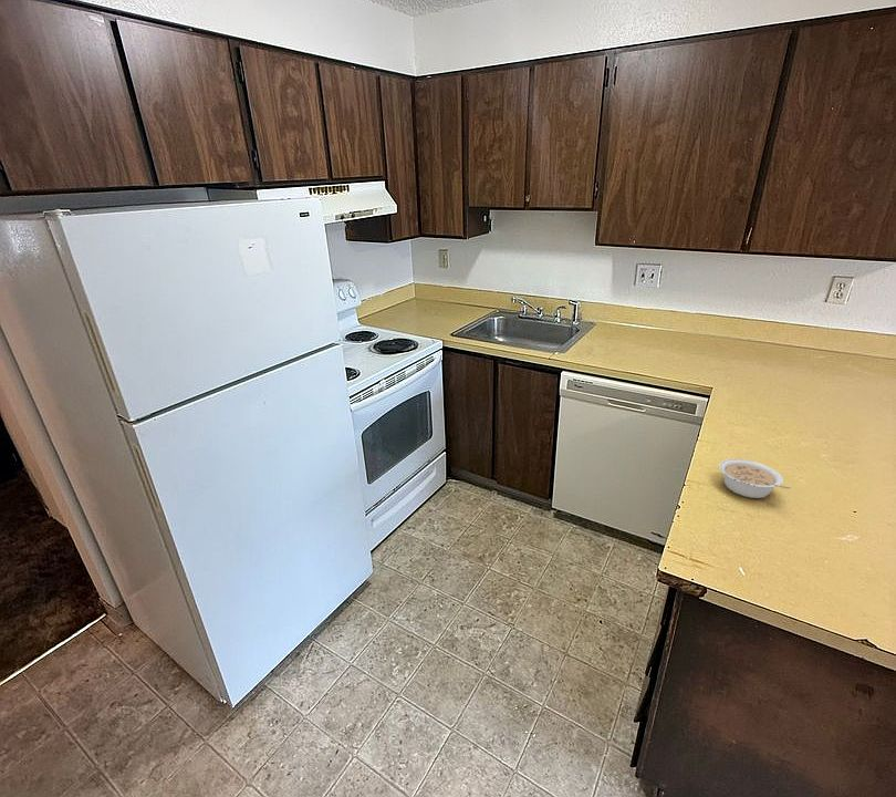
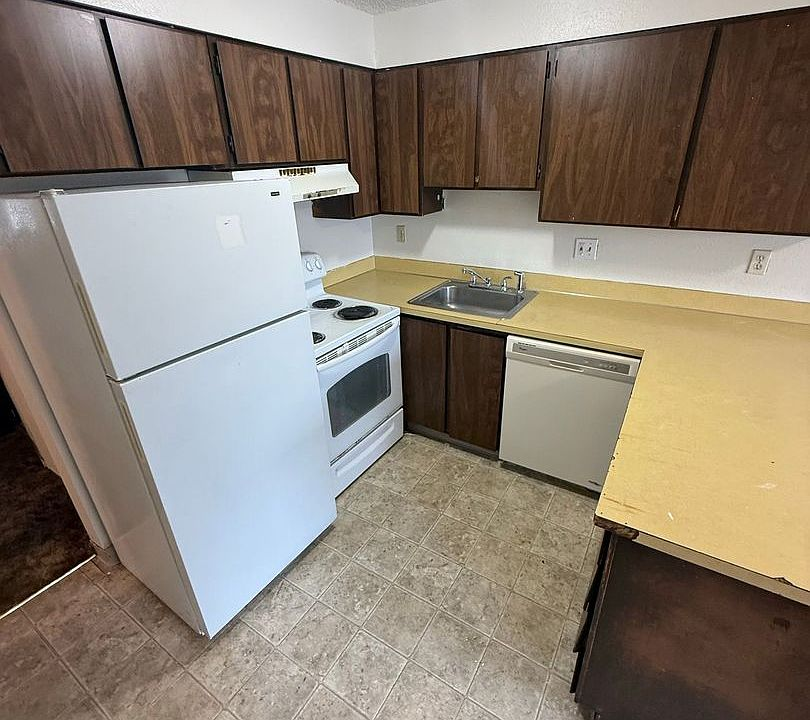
- legume [718,458,792,499]
